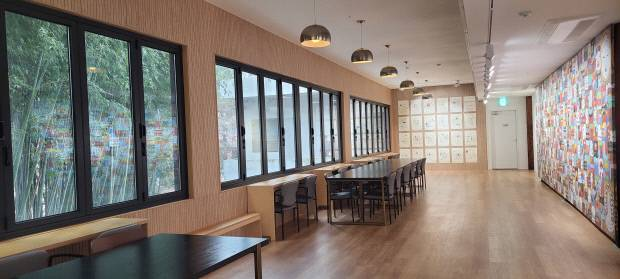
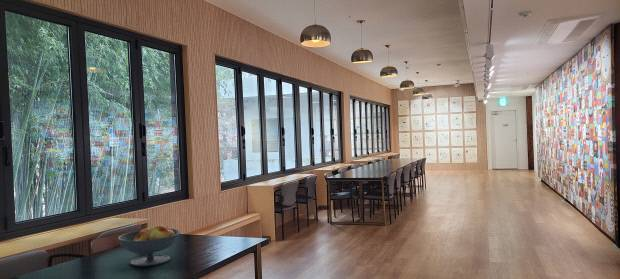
+ fruit bowl [117,225,181,268]
